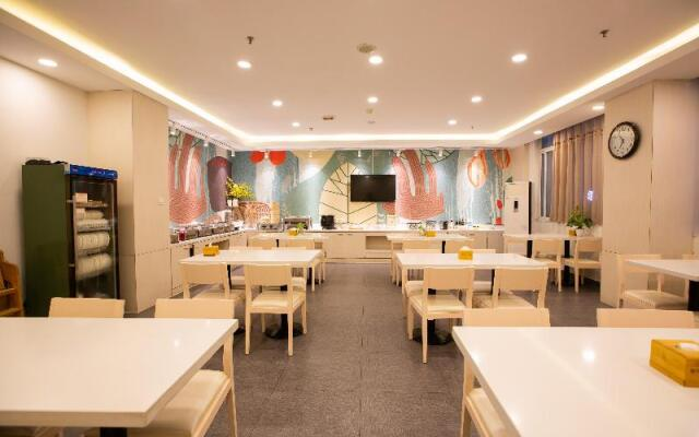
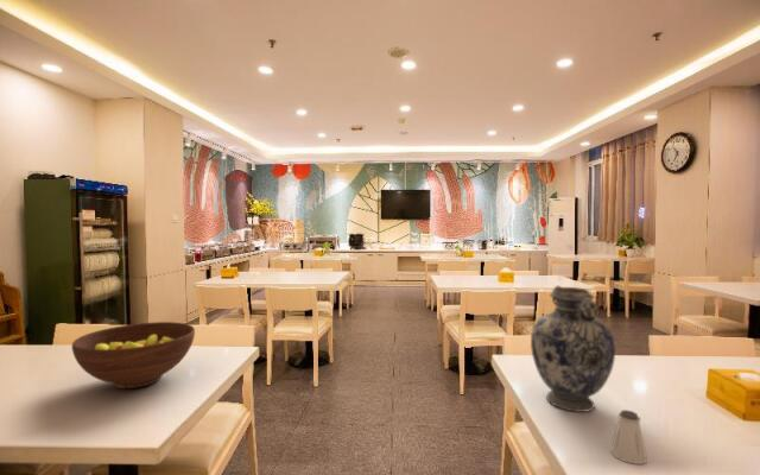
+ vase [530,284,616,413]
+ fruit bowl [71,321,196,390]
+ saltshaker [610,408,648,466]
